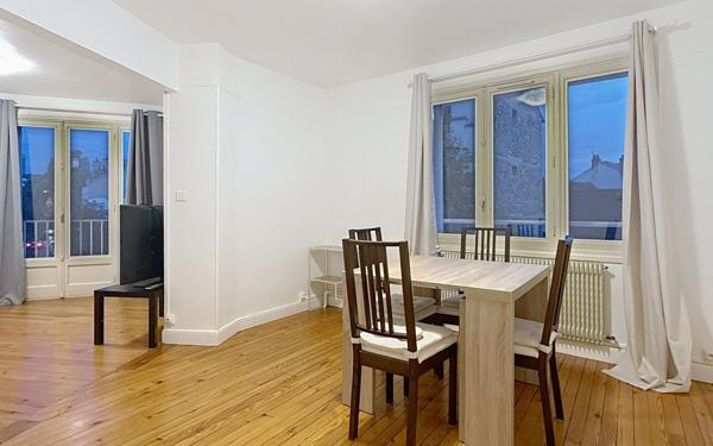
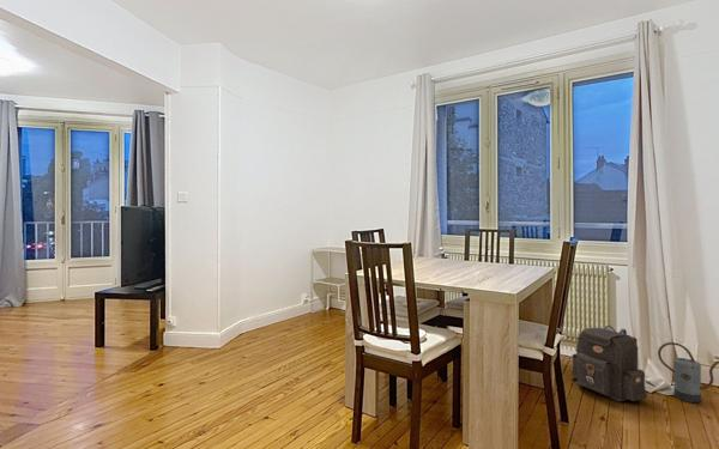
+ watering can [657,341,719,404]
+ backpack [570,324,648,402]
